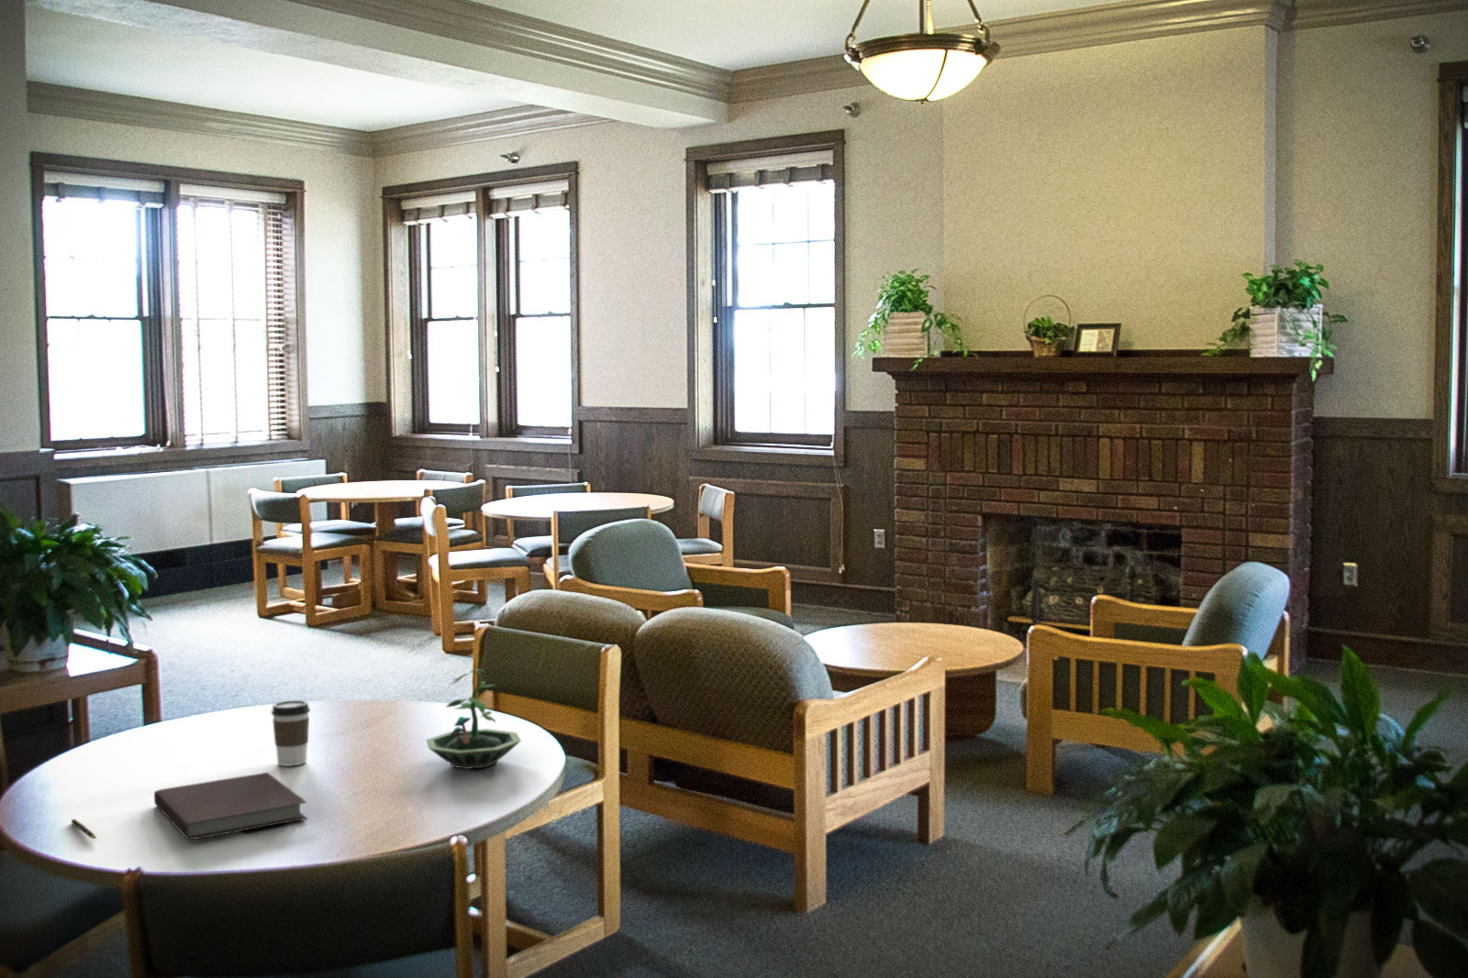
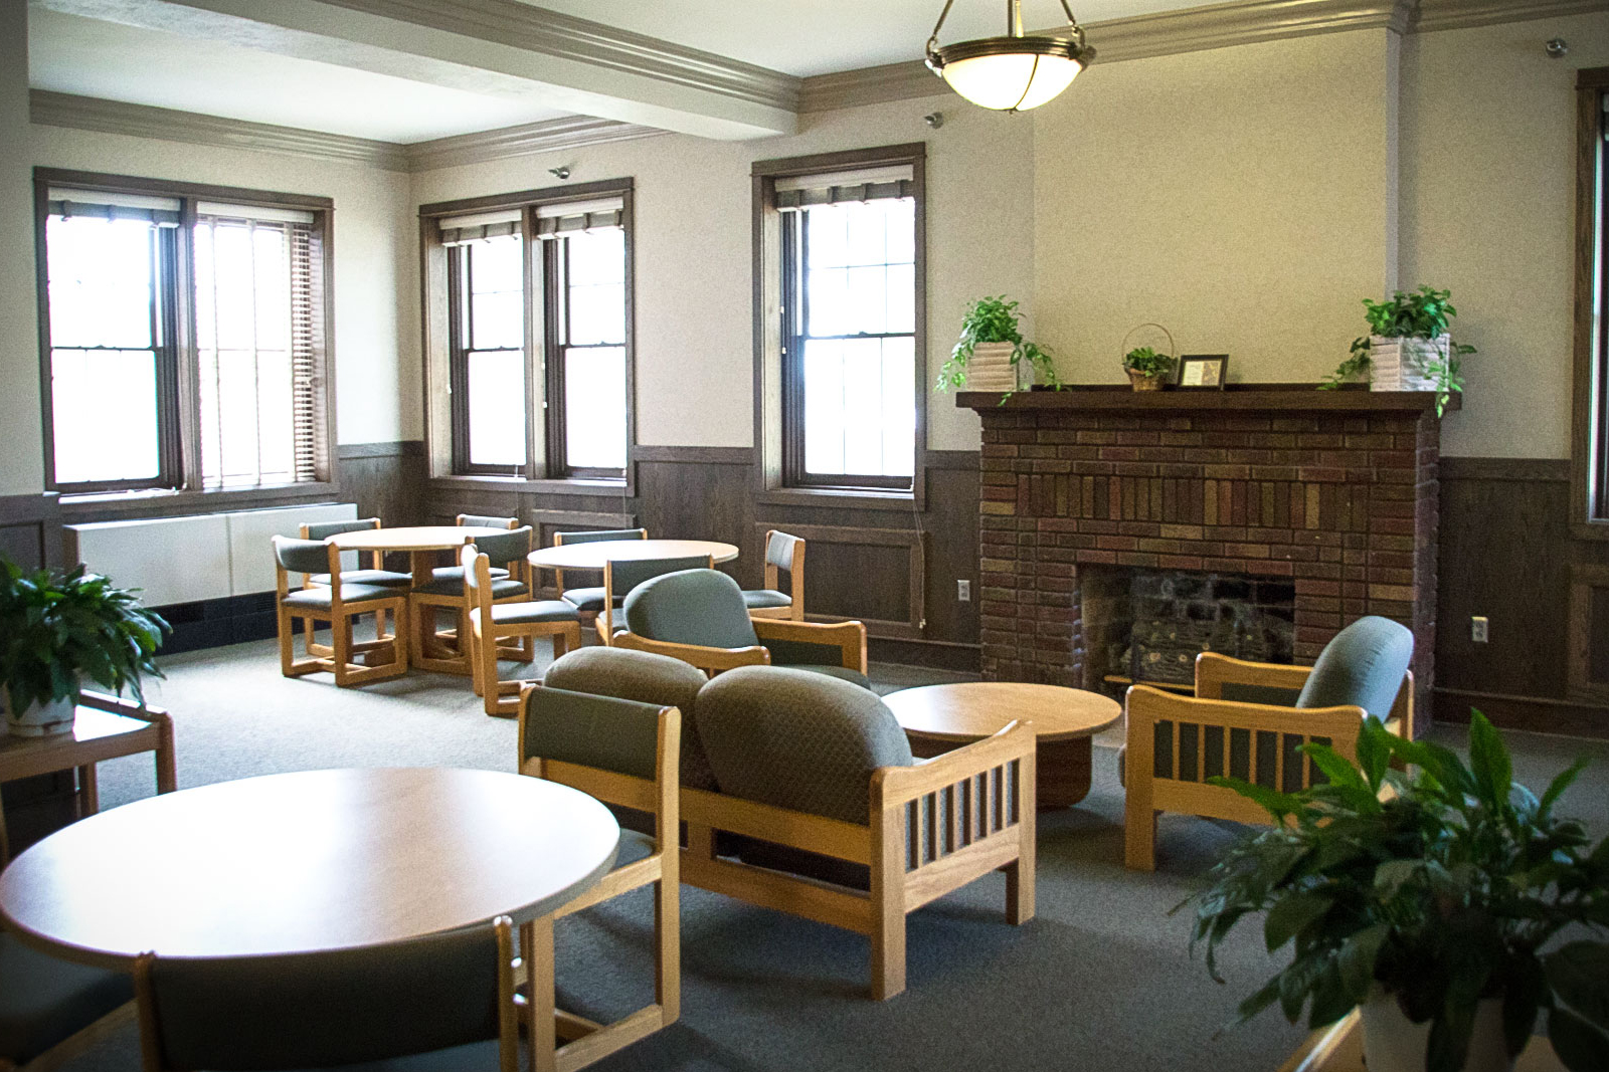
- pen [71,819,96,839]
- notebook [153,772,308,840]
- coffee cup [271,700,311,767]
- terrarium [425,668,522,770]
